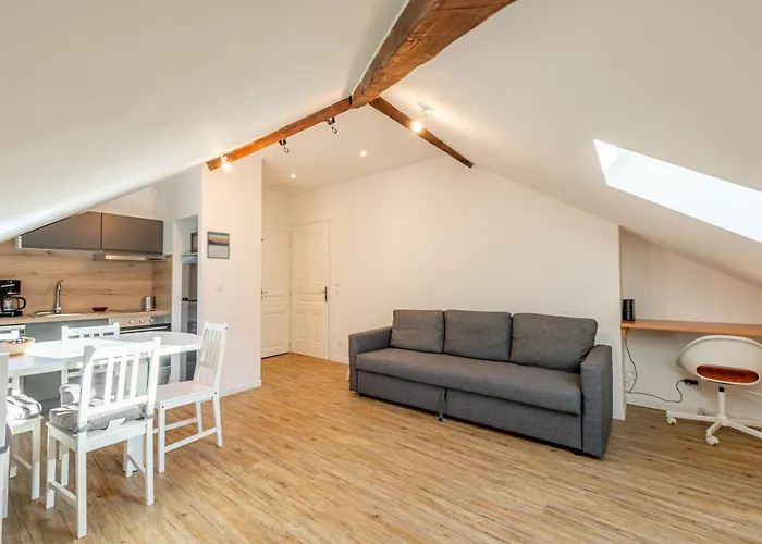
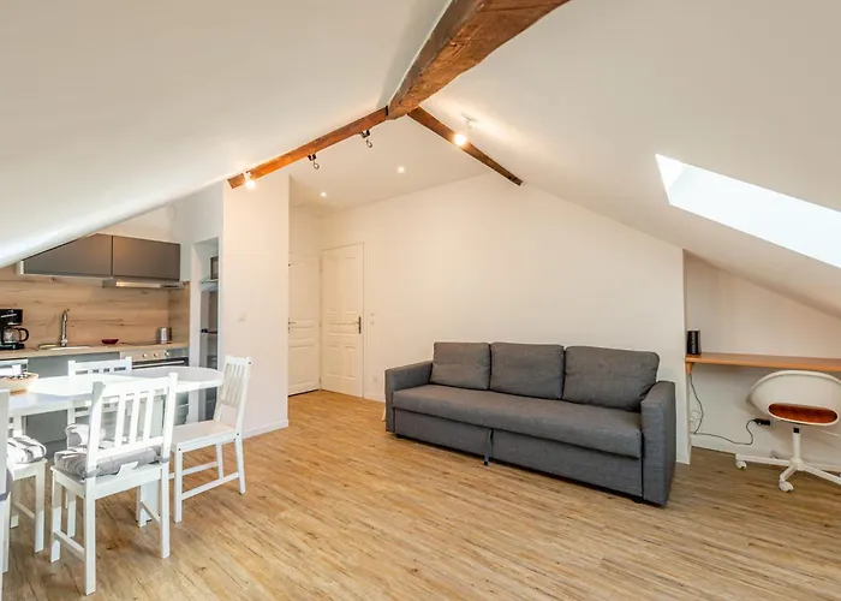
- calendar [206,230,231,260]
